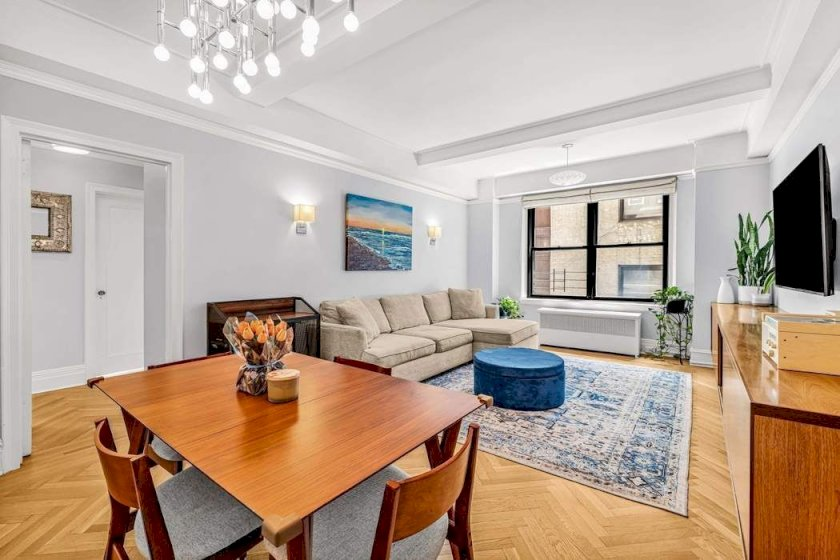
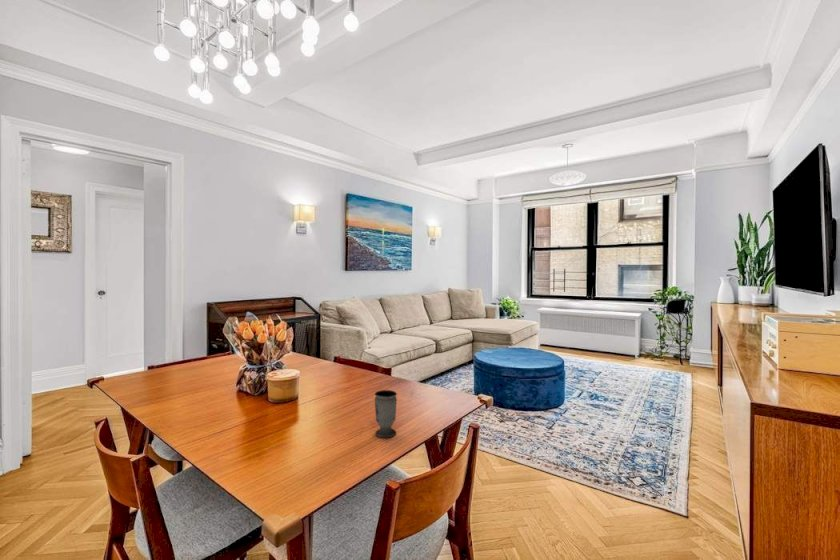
+ cup [374,389,398,438]
